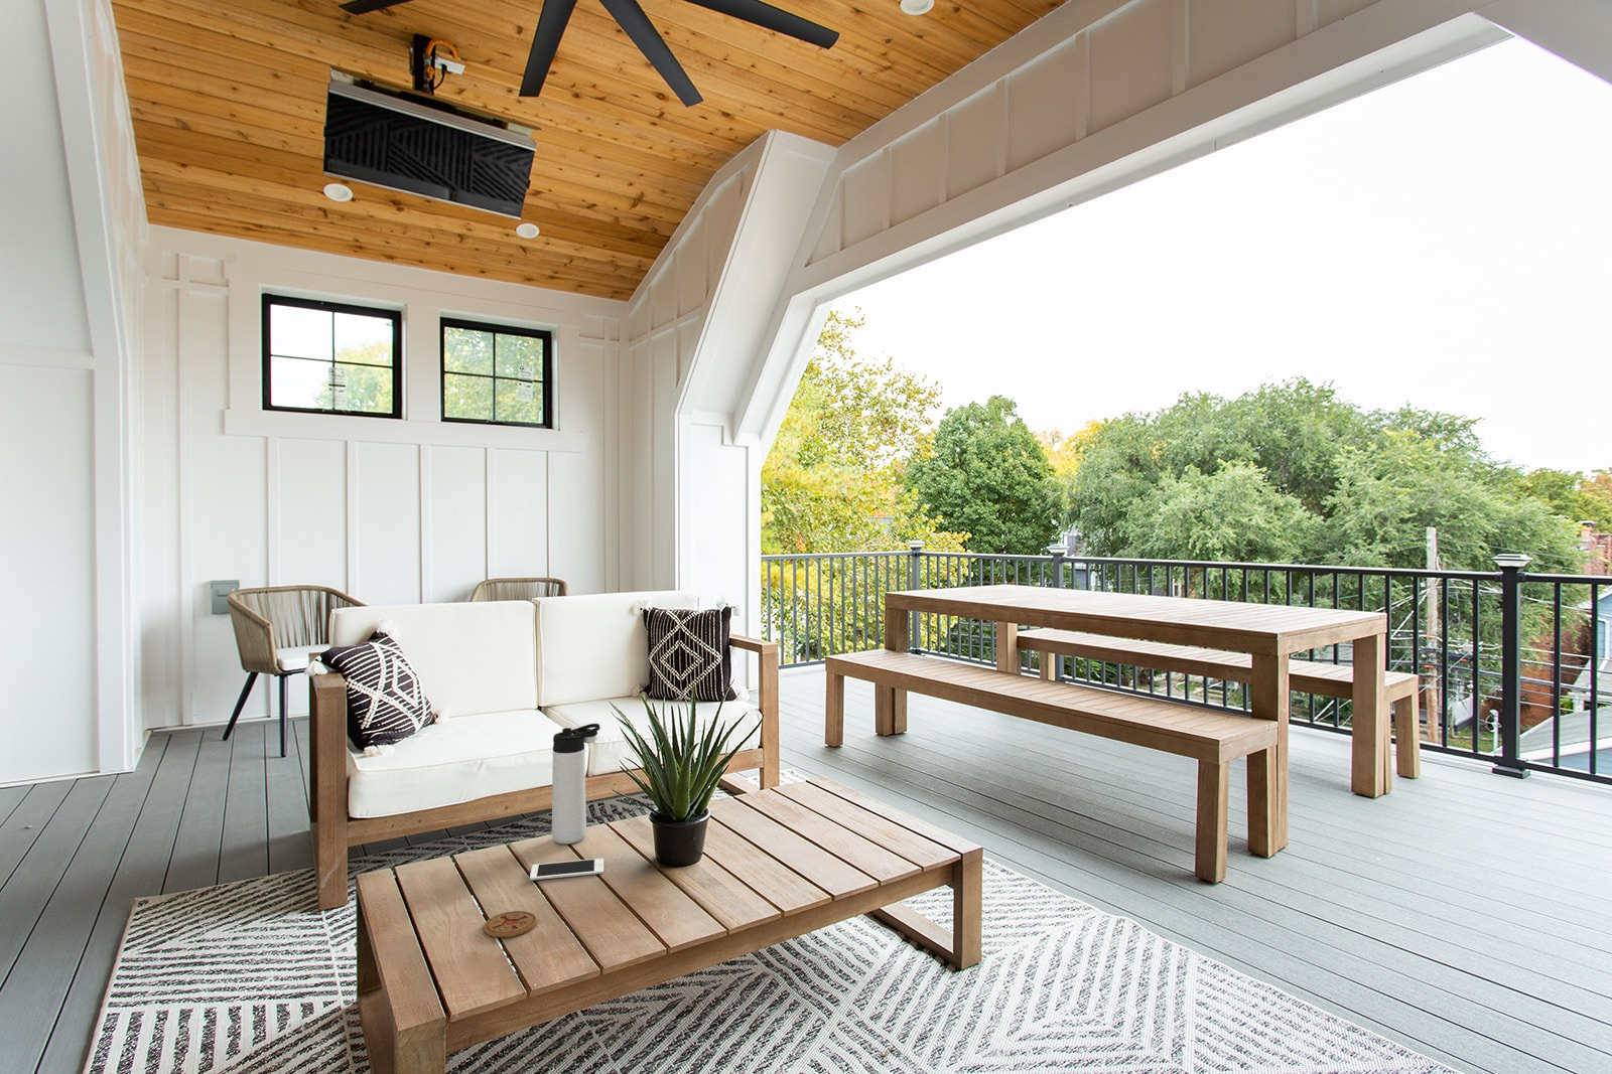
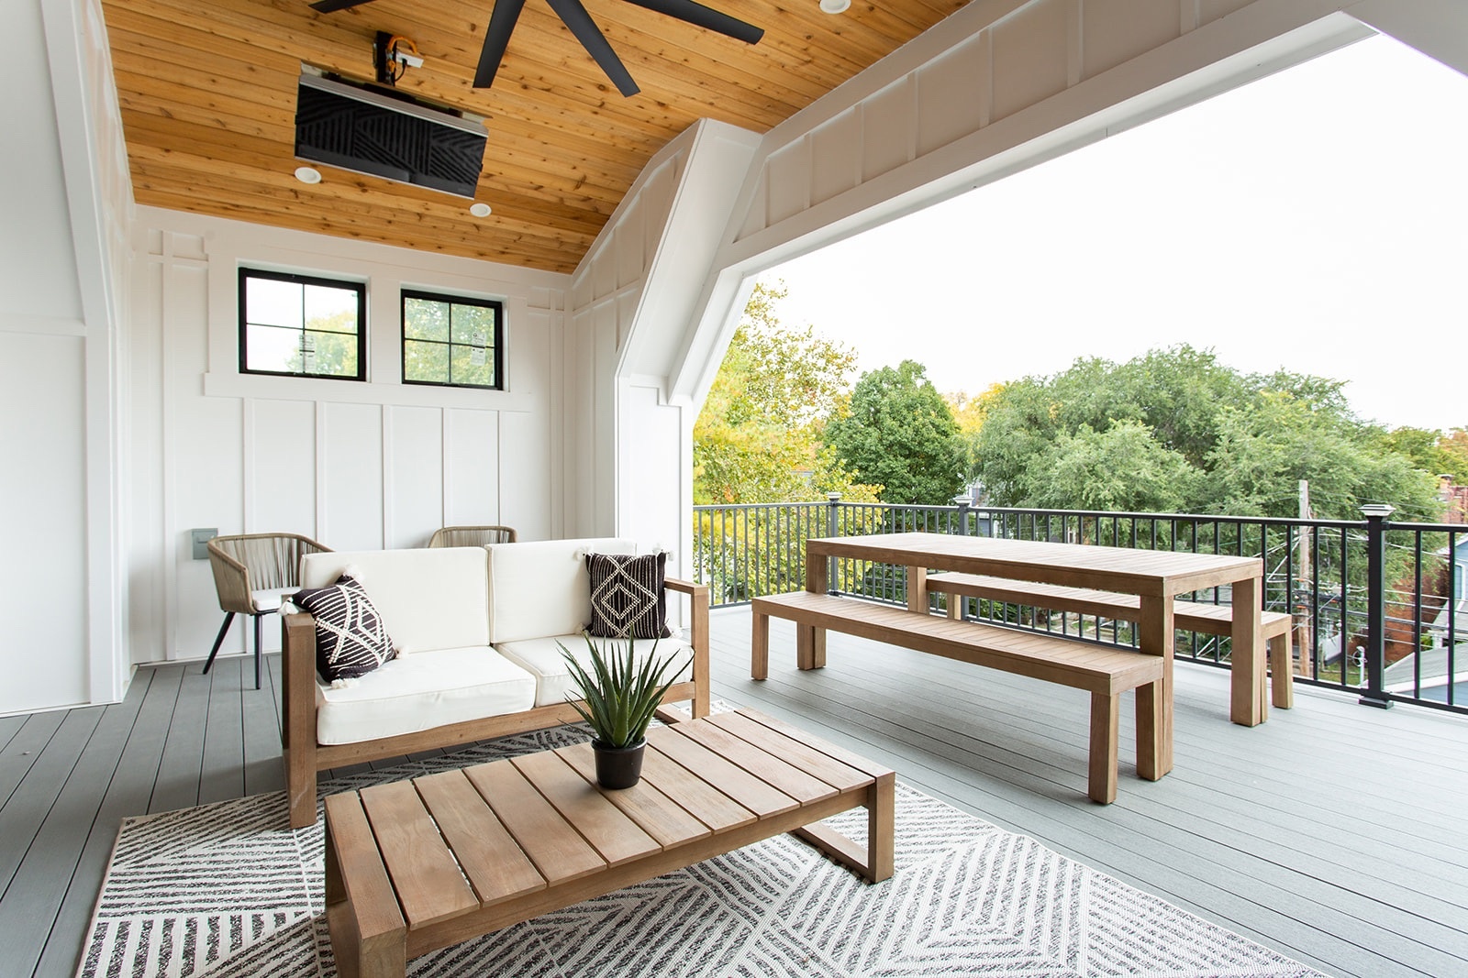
- thermos bottle [551,723,601,845]
- coaster [482,910,539,939]
- cell phone [529,857,604,881]
